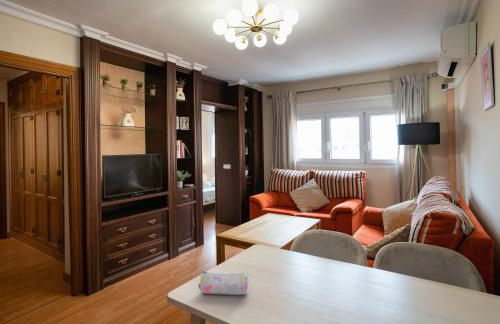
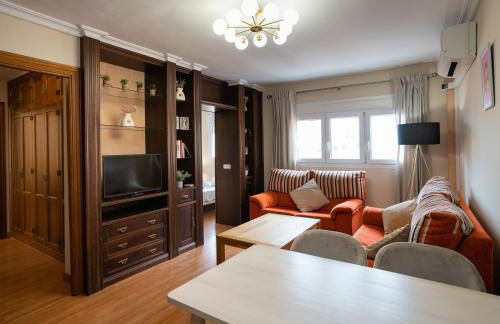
- pencil case [197,270,249,296]
